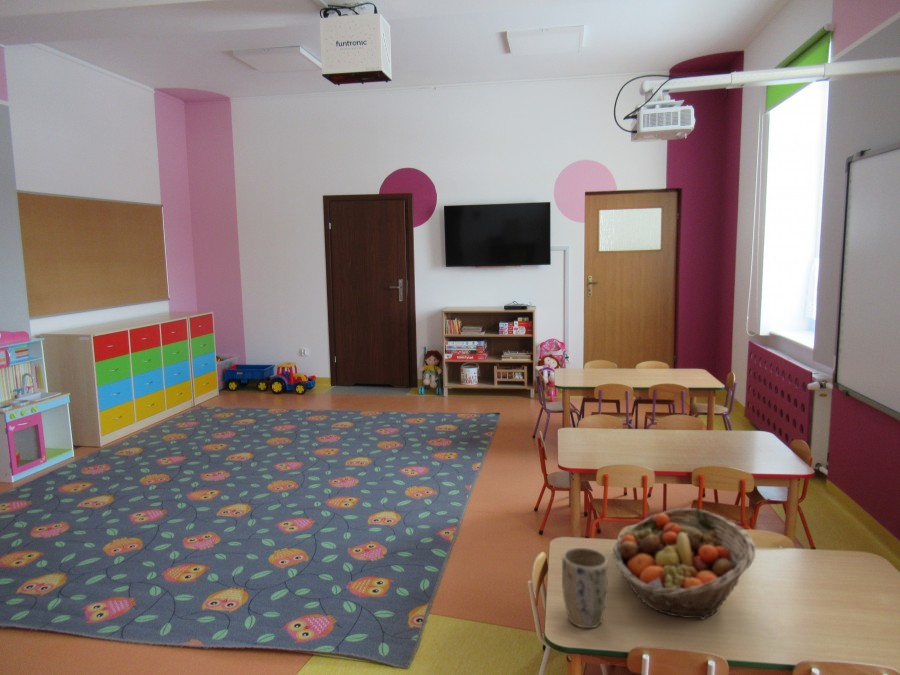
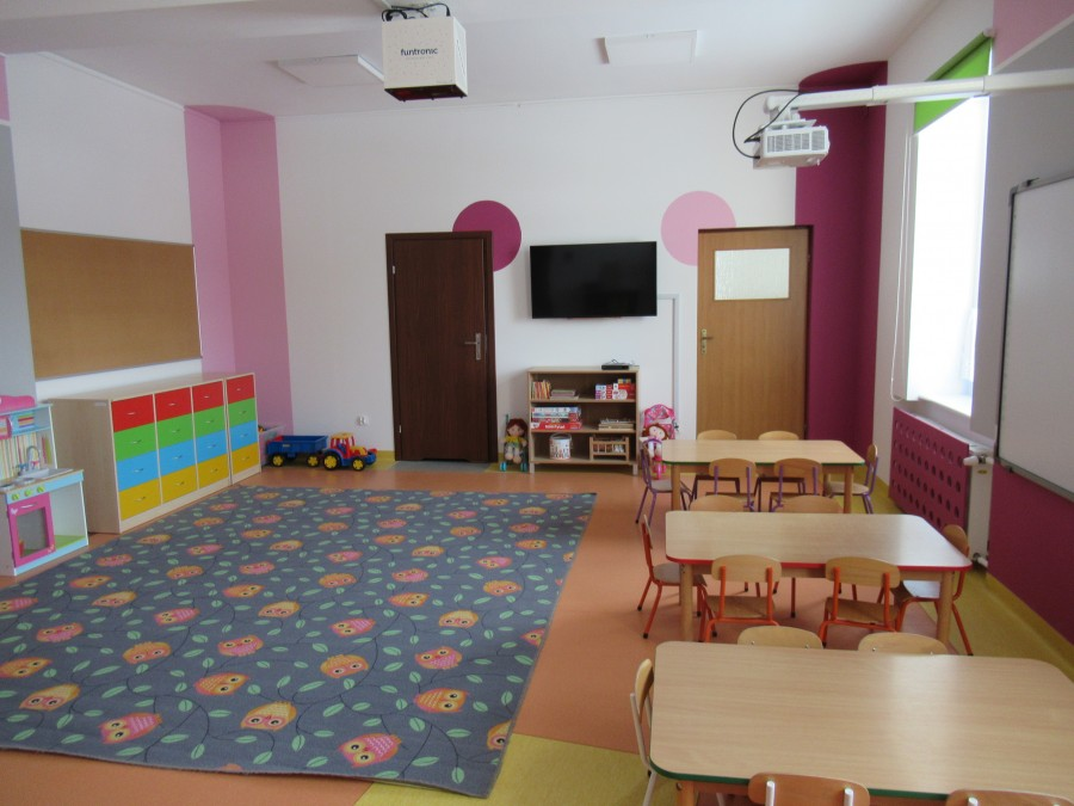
- plant pot [561,547,609,629]
- fruit basket [612,507,756,620]
